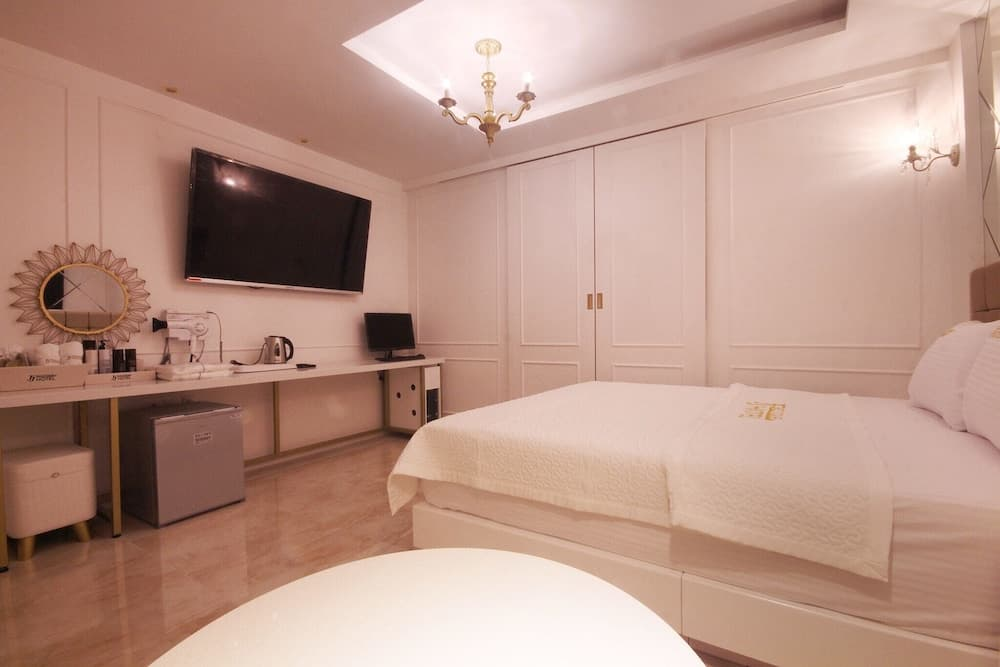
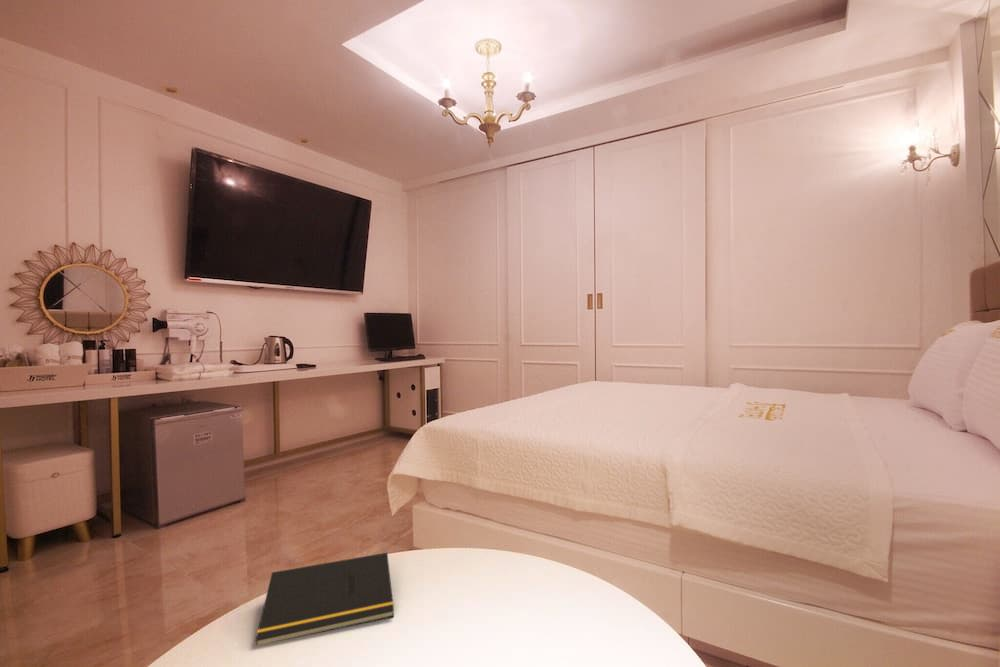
+ notepad [254,552,395,646]
